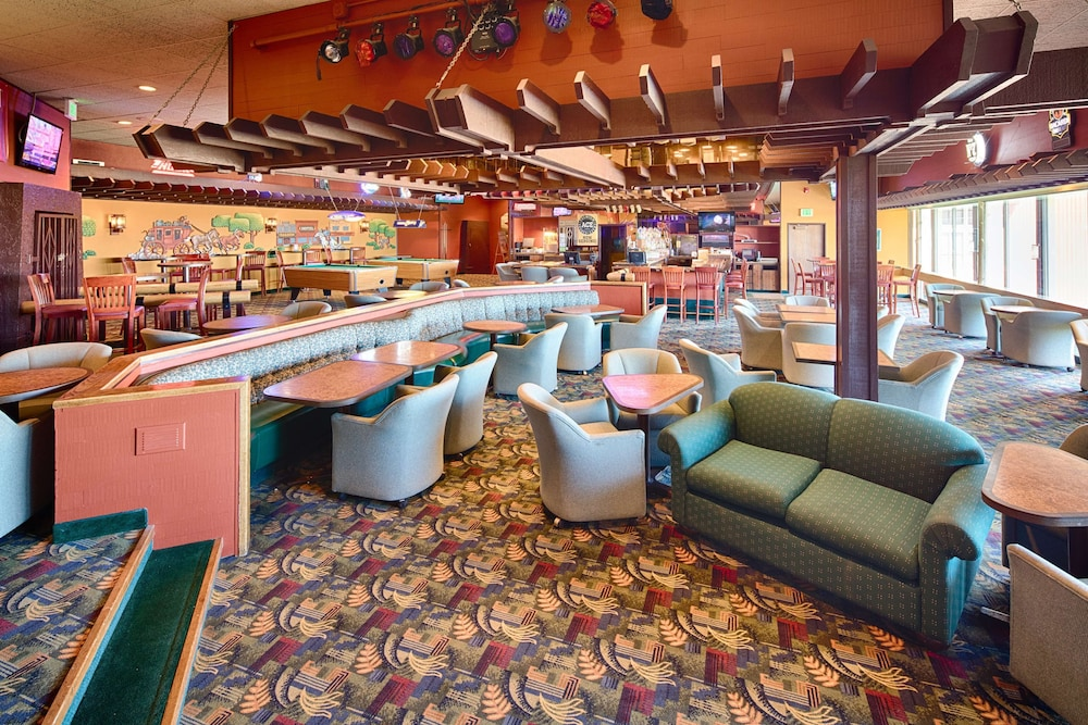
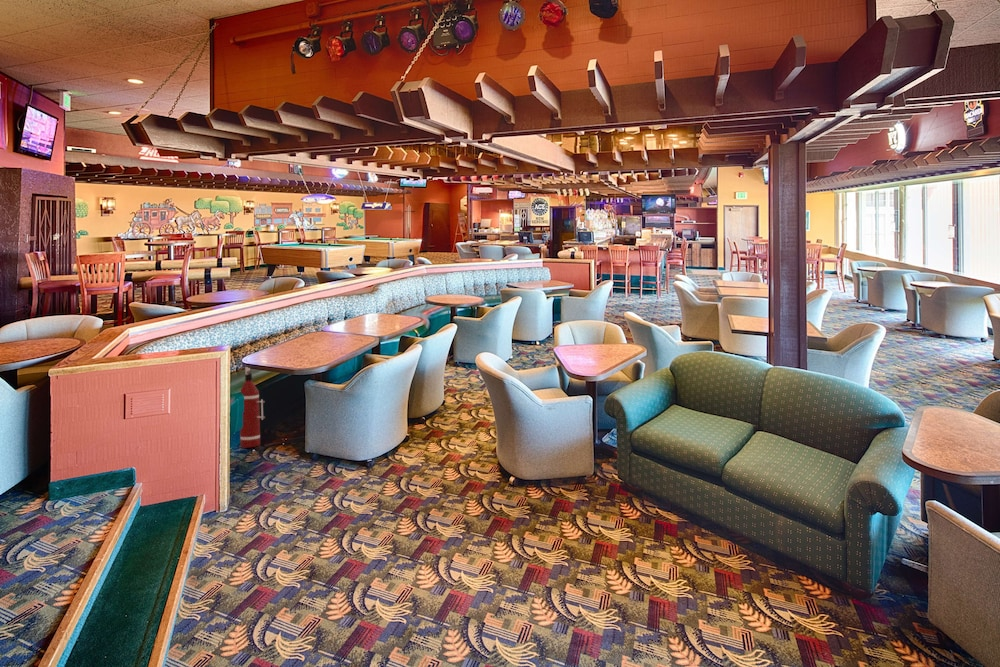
+ fire extinguisher [239,366,266,449]
